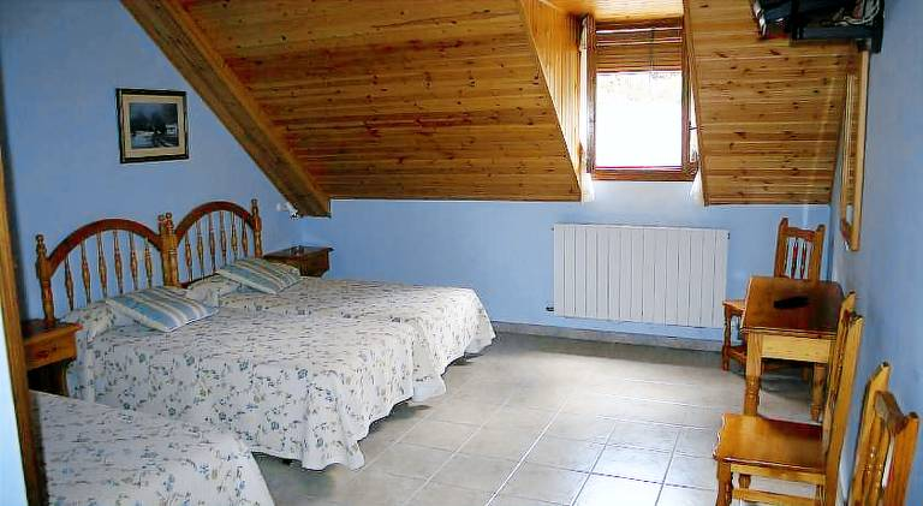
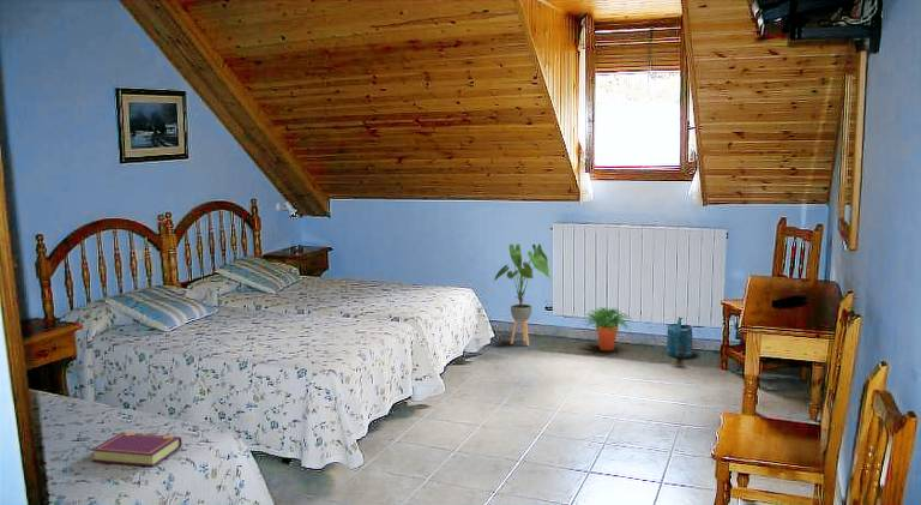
+ house plant [493,242,552,347]
+ book [90,431,183,468]
+ potted plant [583,306,634,351]
+ watering can [666,315,694,359]
